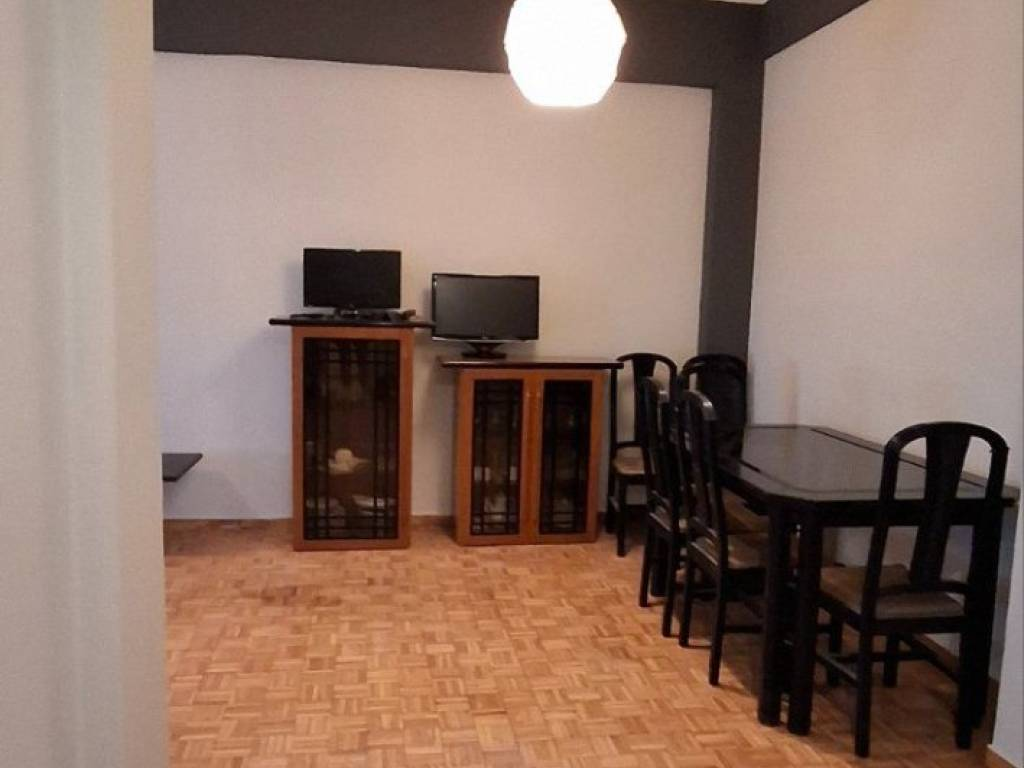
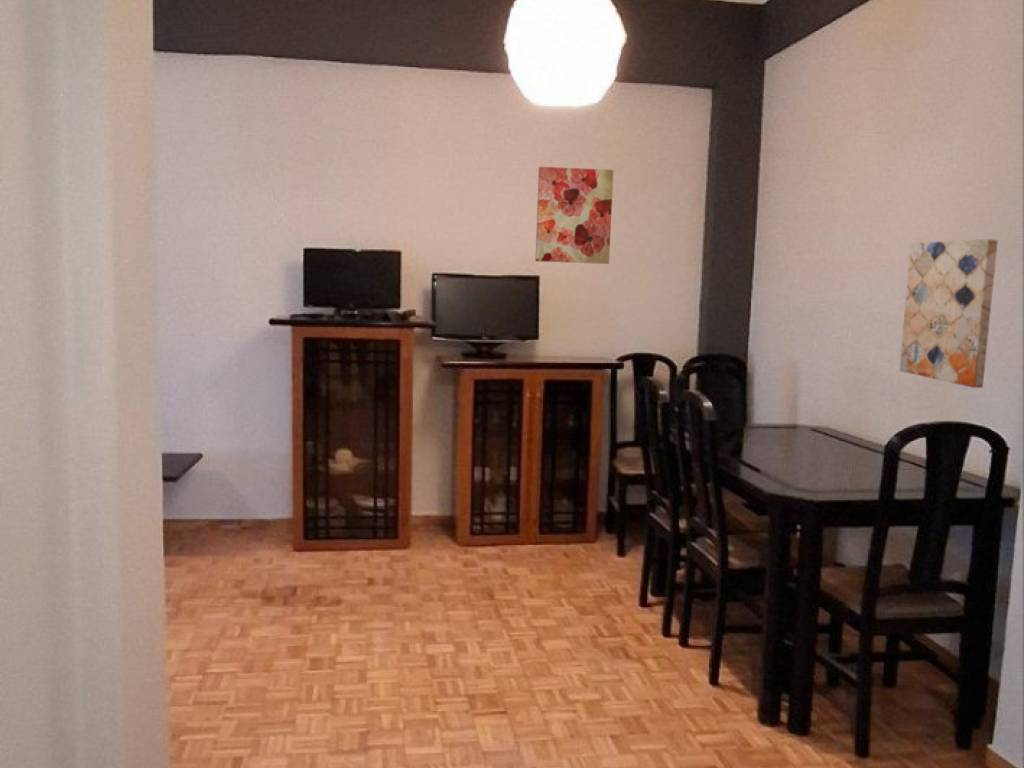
+ wall art [535,166,614,265]
+ wall art [899,238,999,389]
